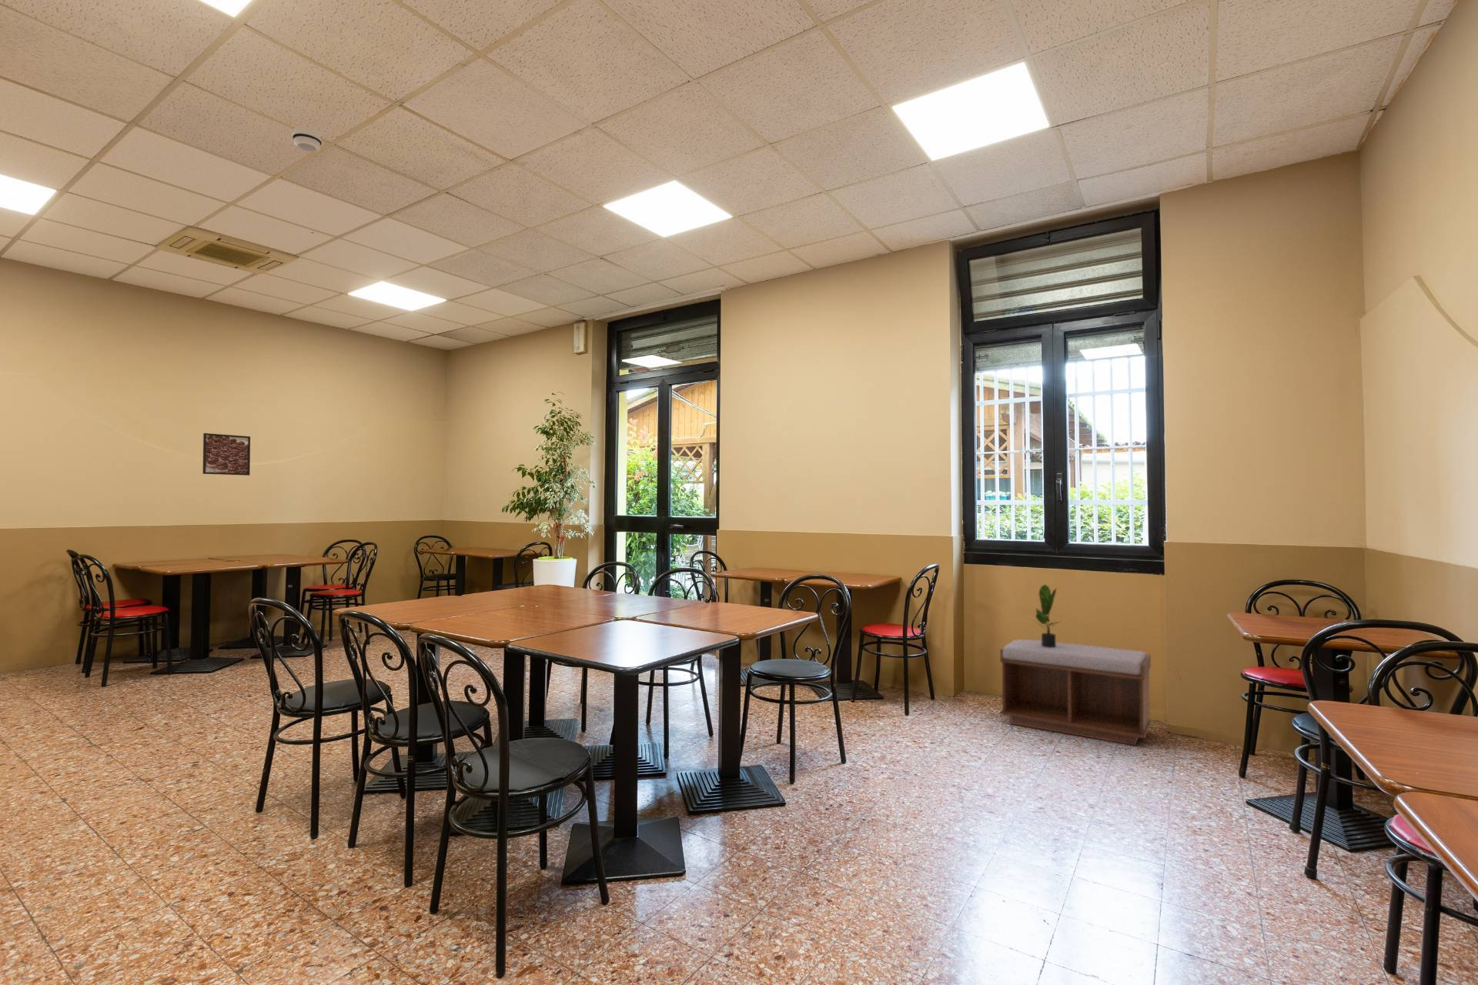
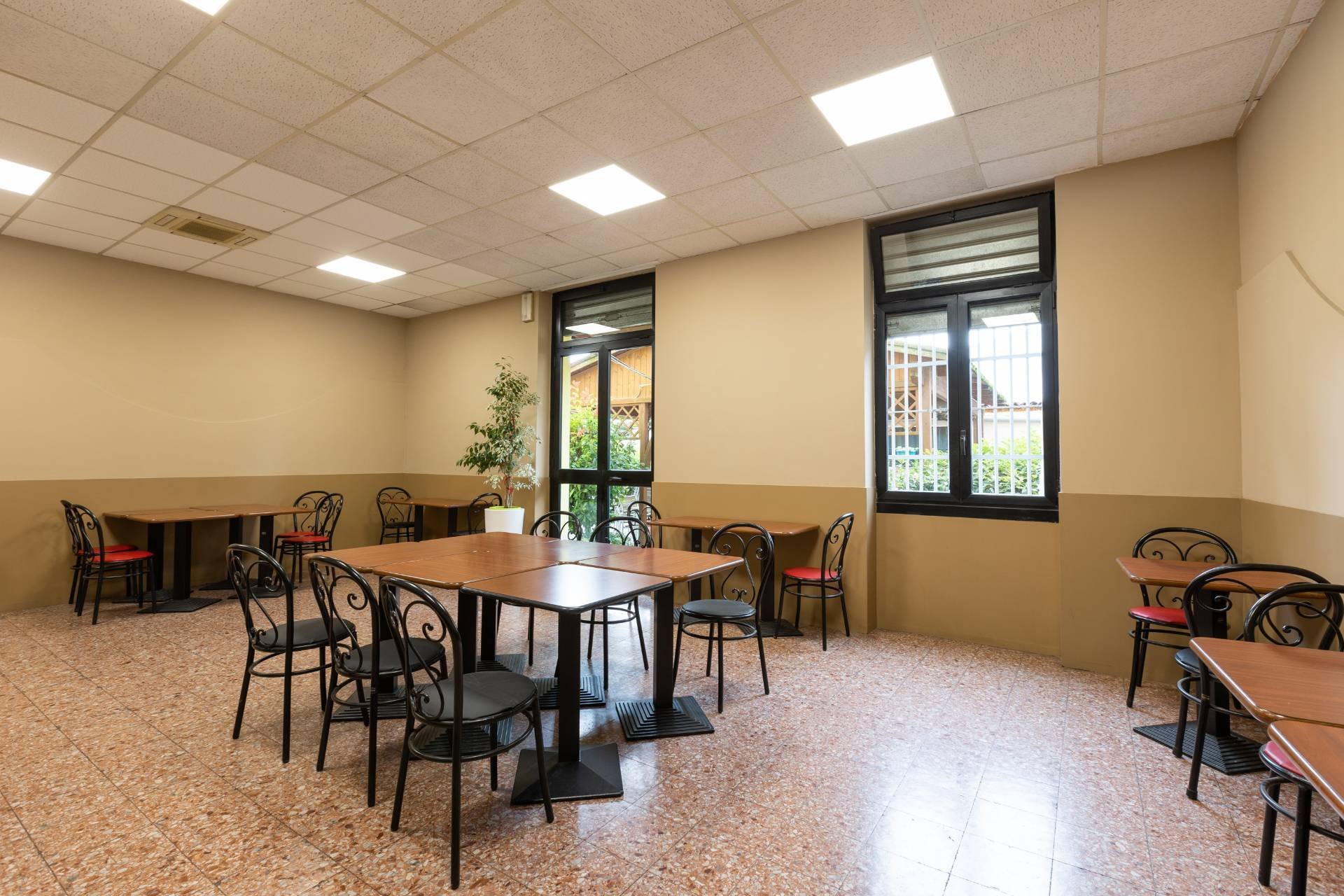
- smoke detector [291,126,322,153]
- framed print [201,432,251,476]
- bench [1000,639,1152,746]
- potted plant [1028,584,1063,648]
